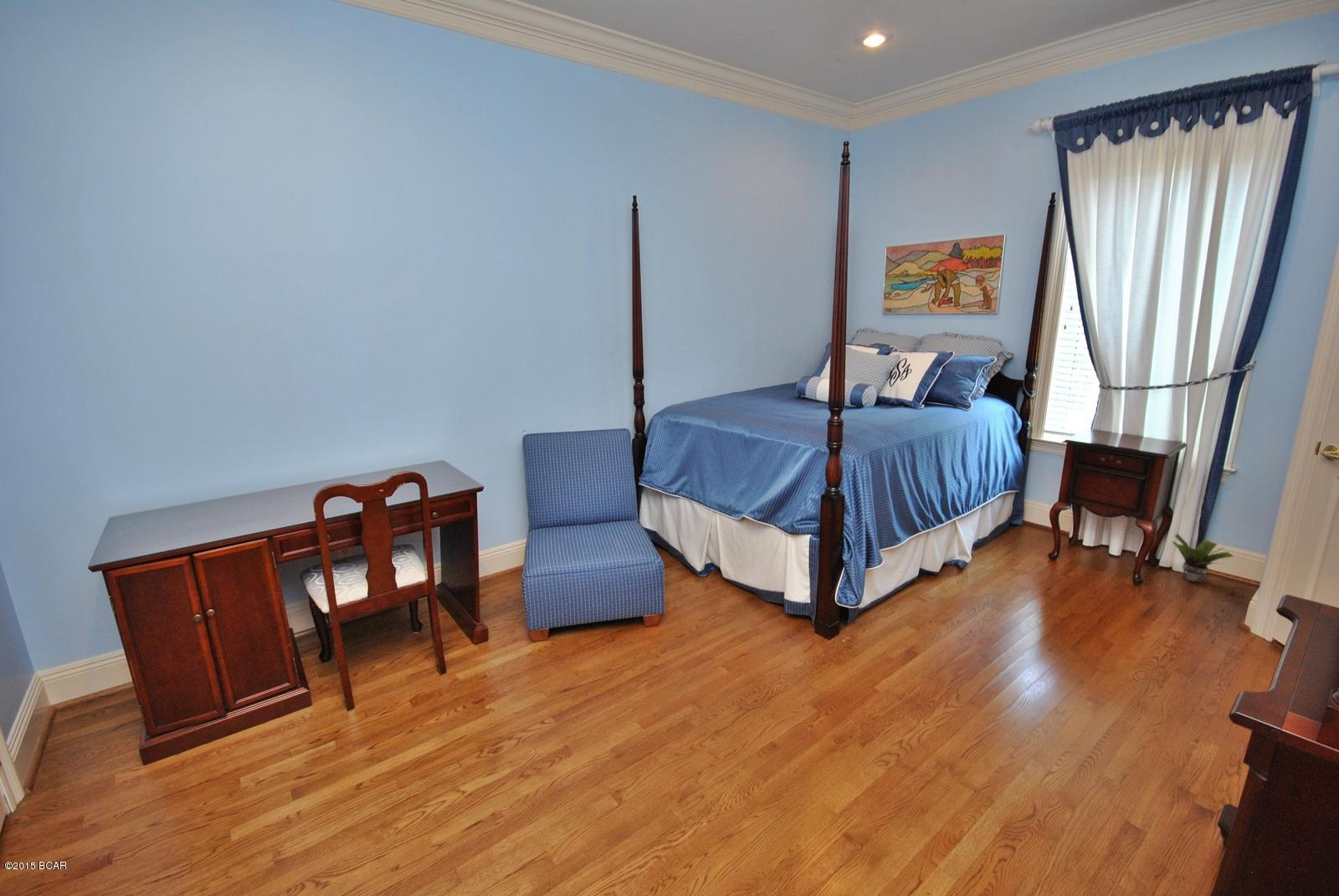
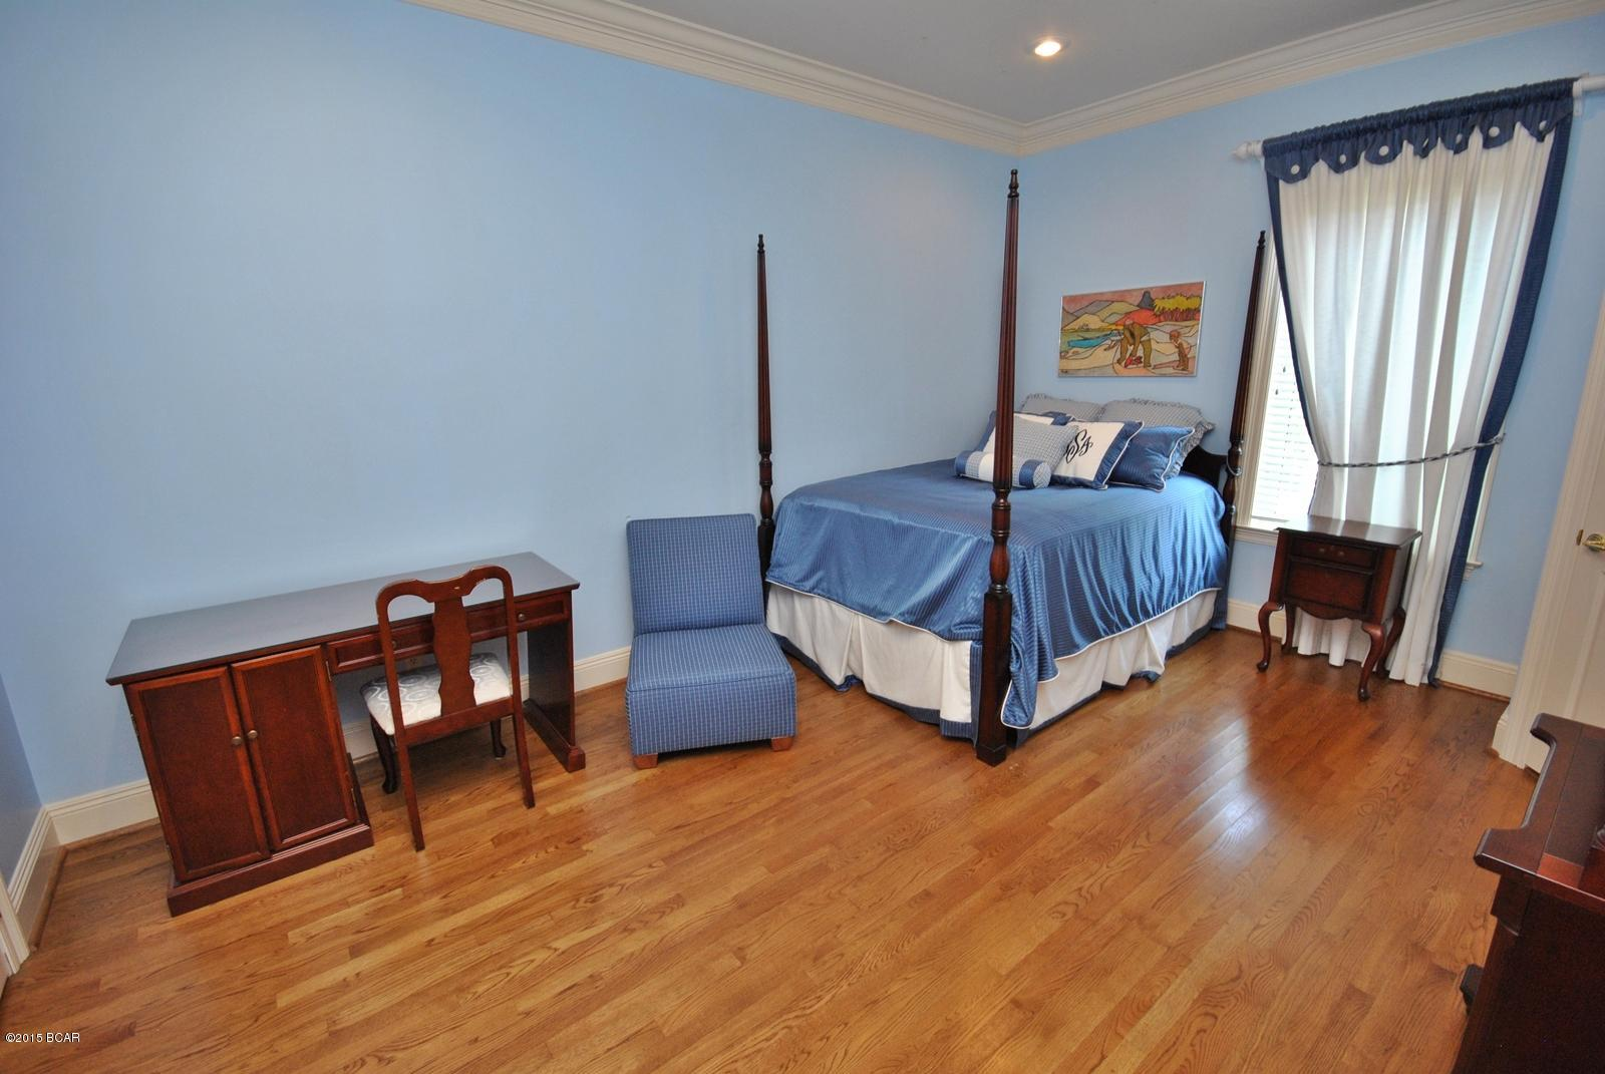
- potted plant [1171,533,1235,583]
